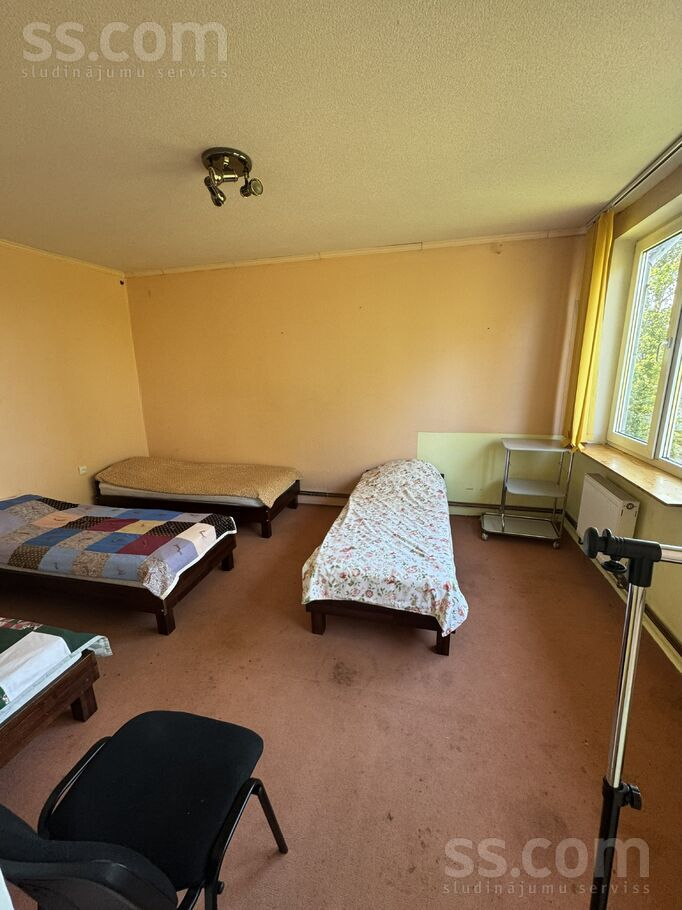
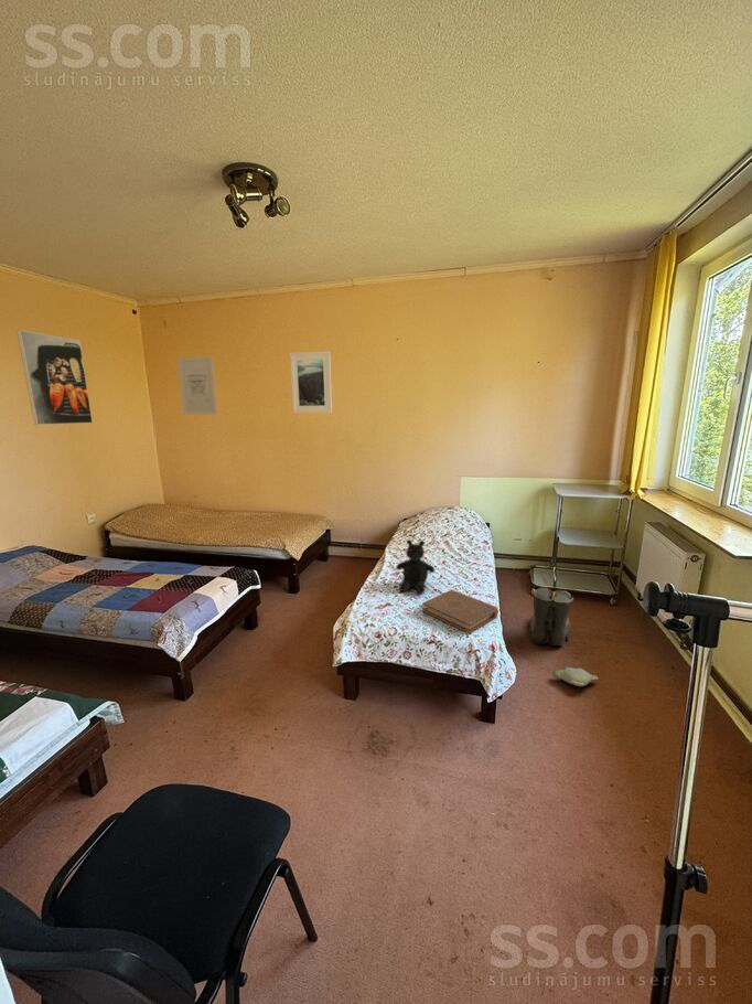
+ plush toy [551,666,600,687]
+ book [421,589,499,634]
+ wall art [176,355,218,416]
+ boots [528,586,574,647]
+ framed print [289,350,333,414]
+ teddy bear [395,538,436,595]
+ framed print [15,329,94,426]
